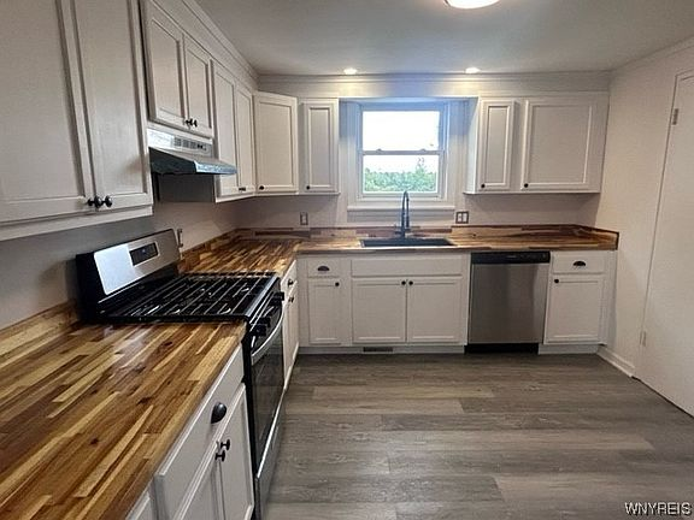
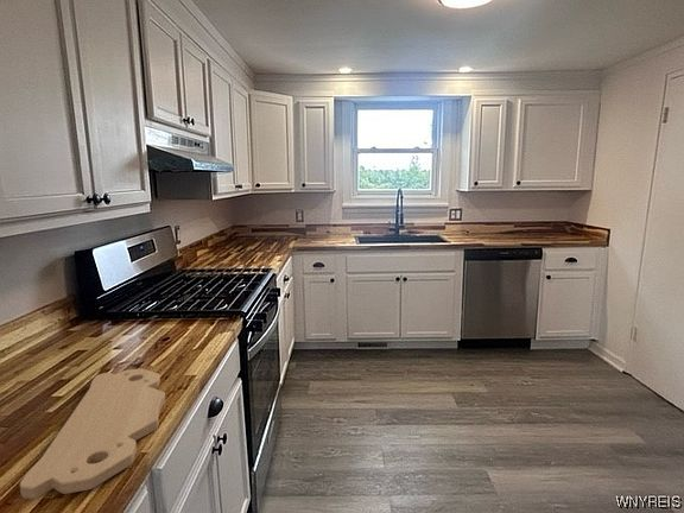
+ cutting board [19,367,166,500]
